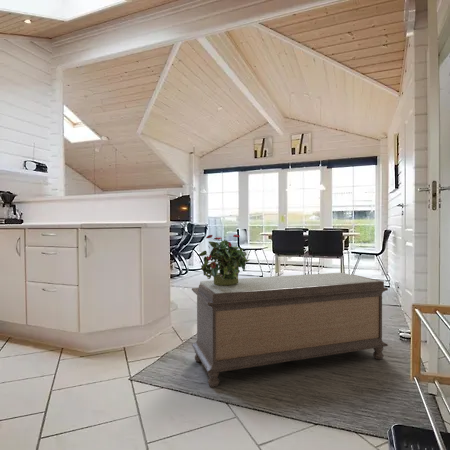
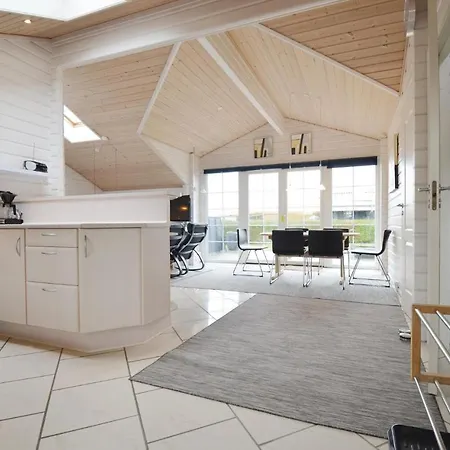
- potted plant [197,234,250,286]
- bench [191,272,389,388]
